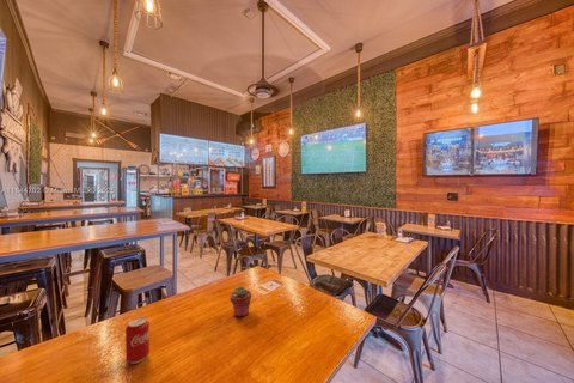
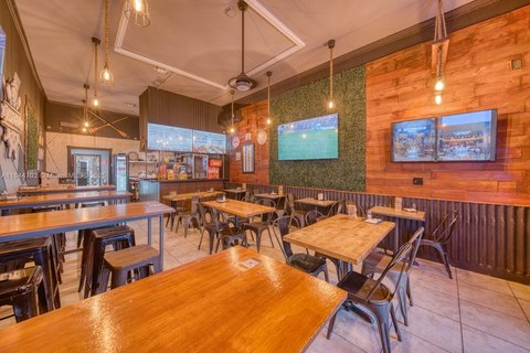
- potted succulent [228,285,252,318]
- beverage can [124,316,151,365]
